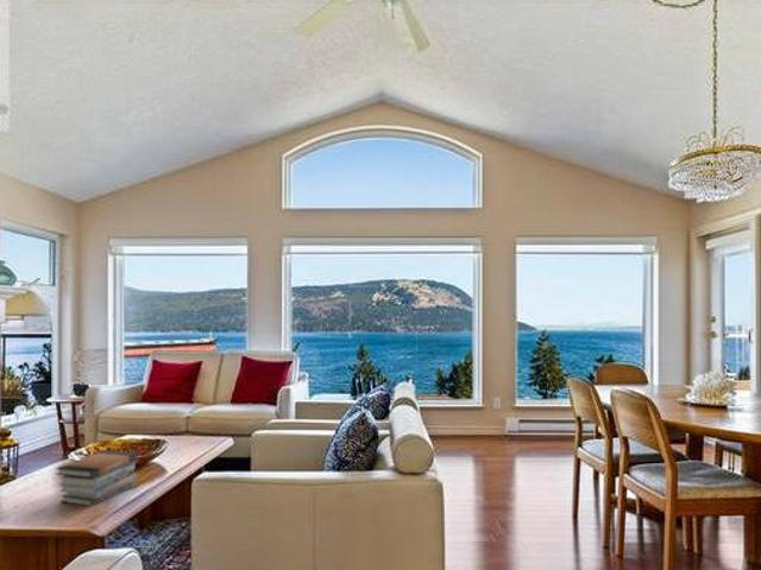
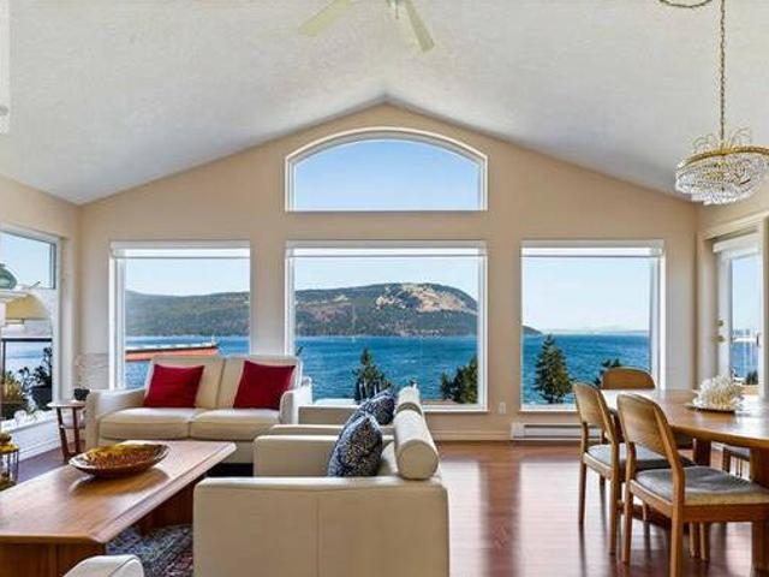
- book stack [55,449,140,507]
